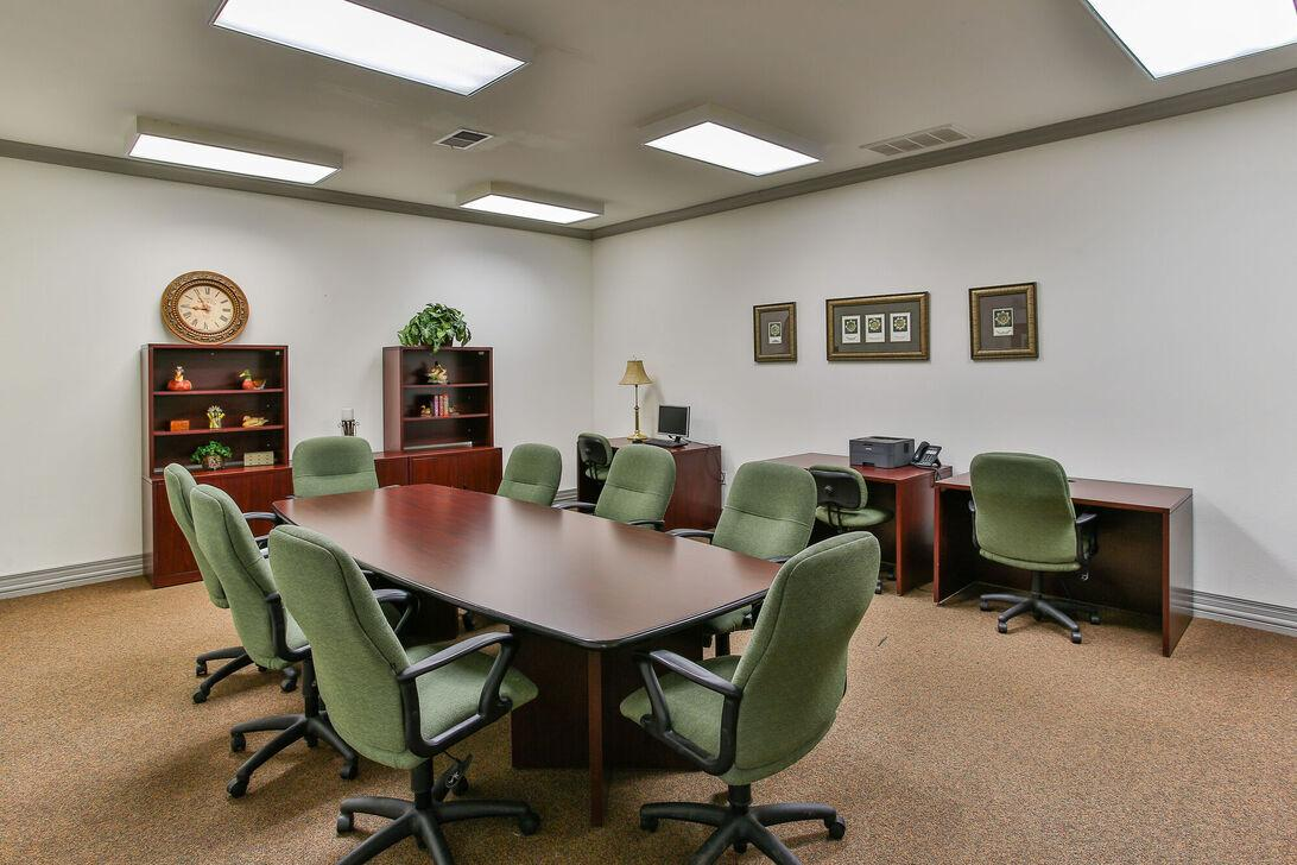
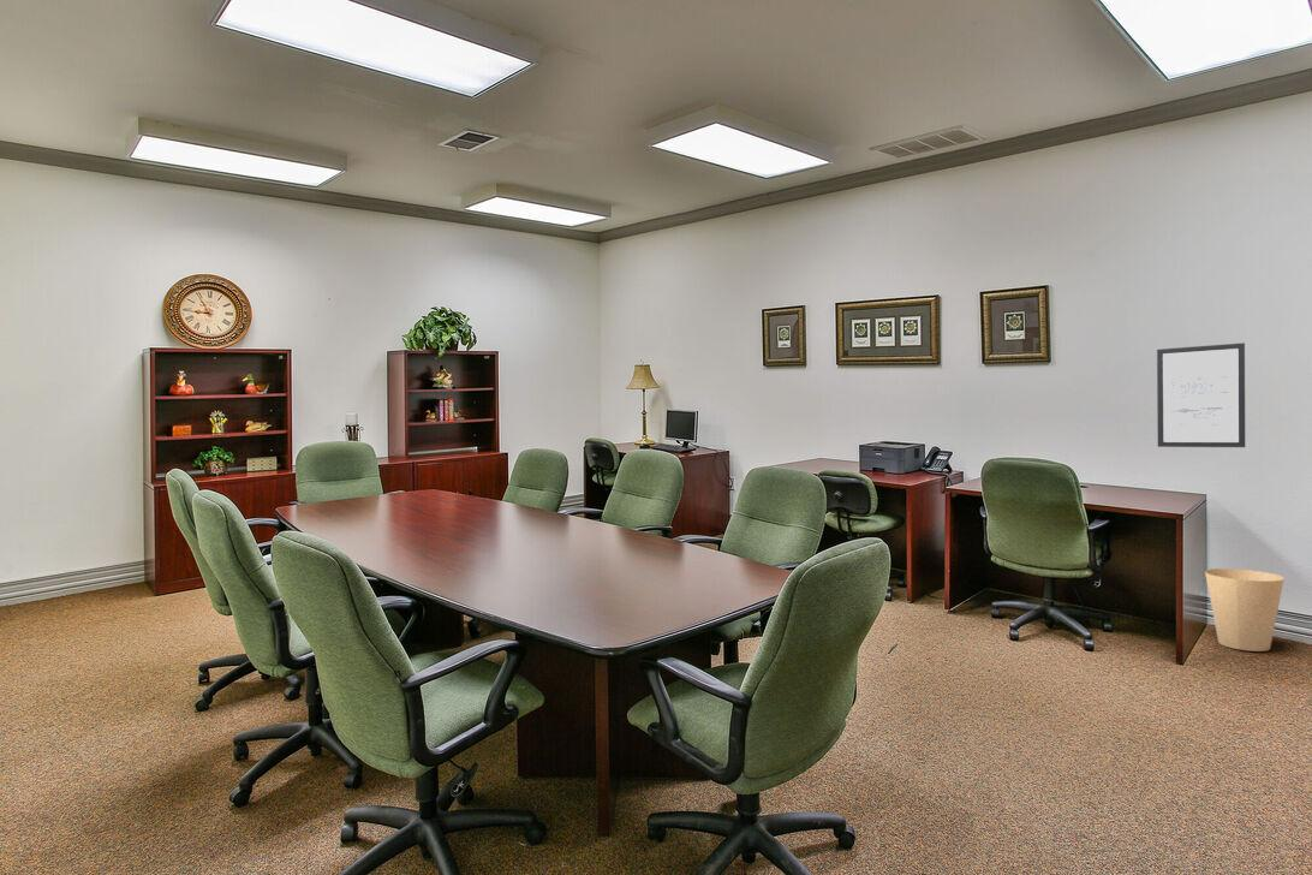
+ trash can [1204,567,1286,653]
+ wall art [1156,341,1246,448]
